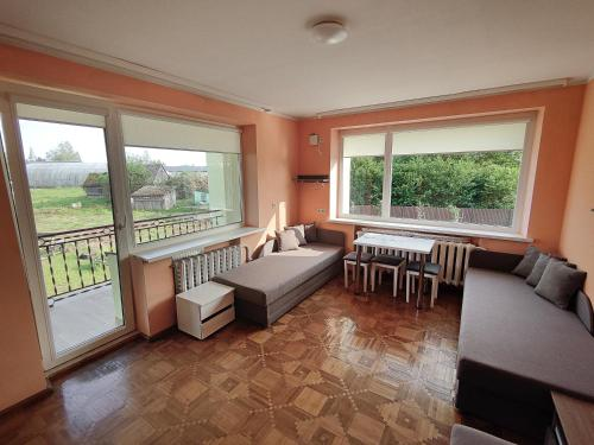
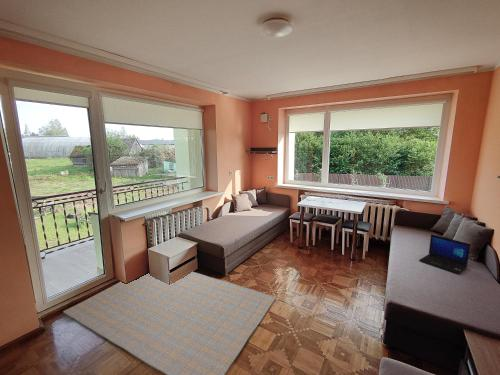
+ laptop [418,233,471,275]
+ rug [62,271,277,375]
